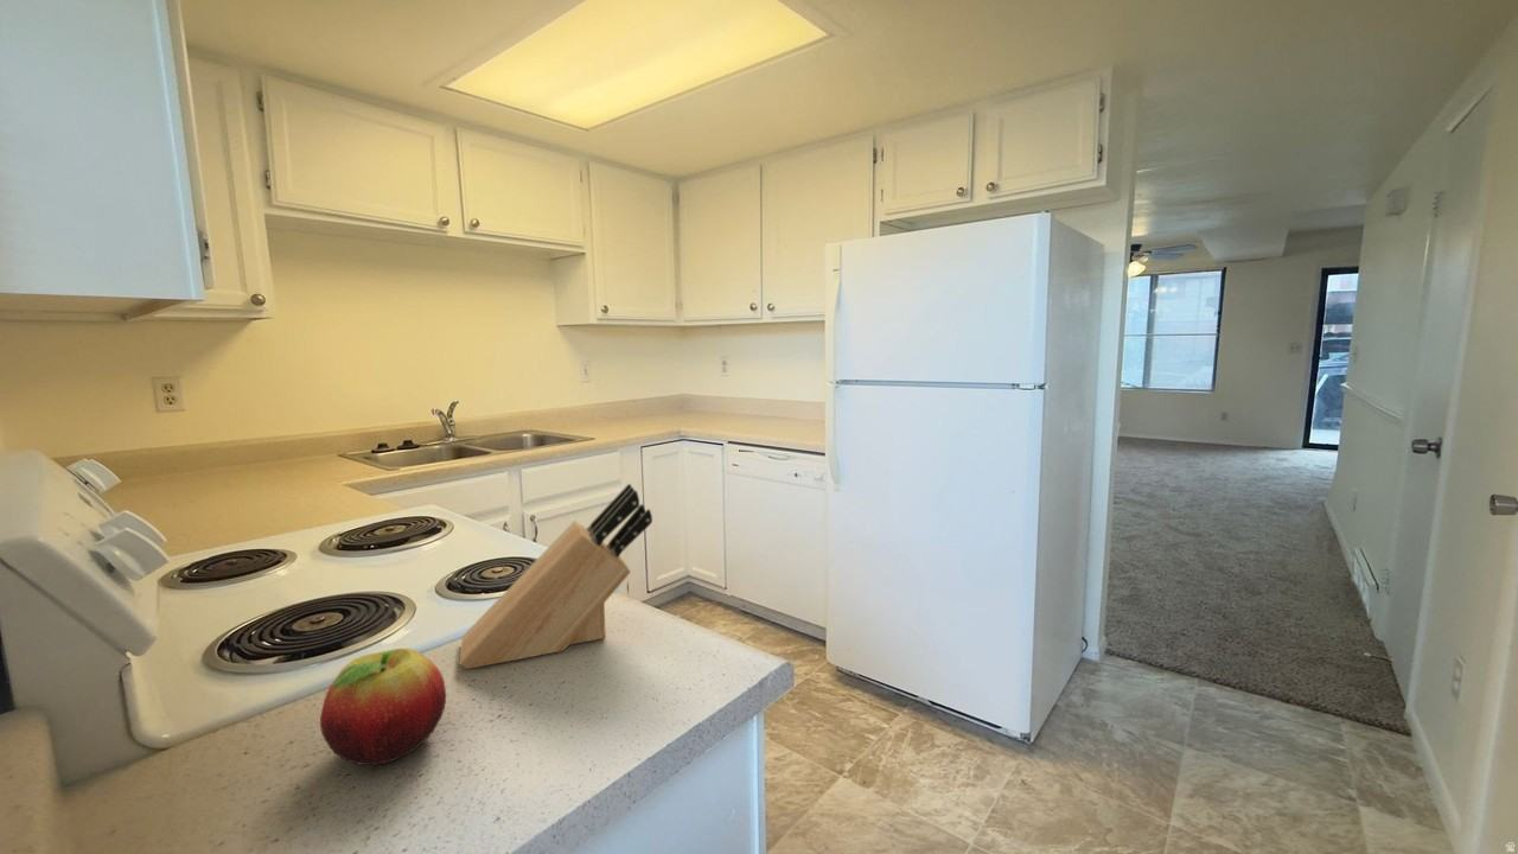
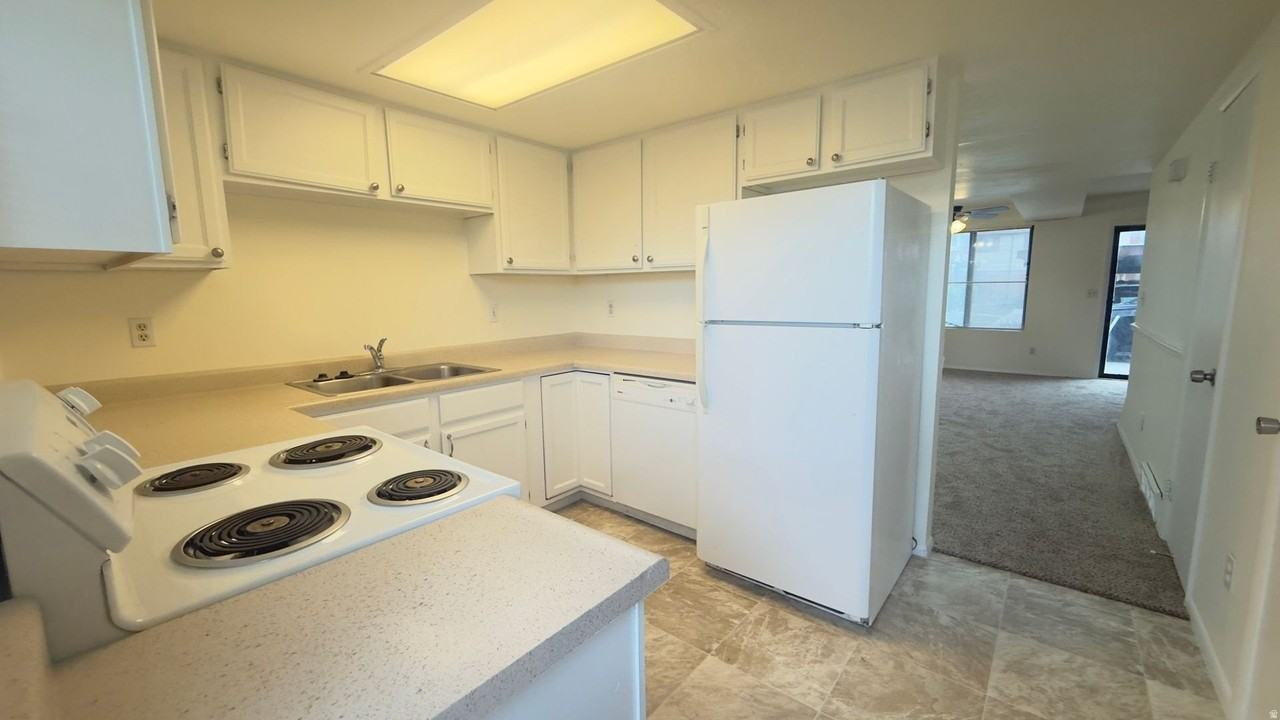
- knife block [458,483,653,670]
- fruit [319,646,447,766]
